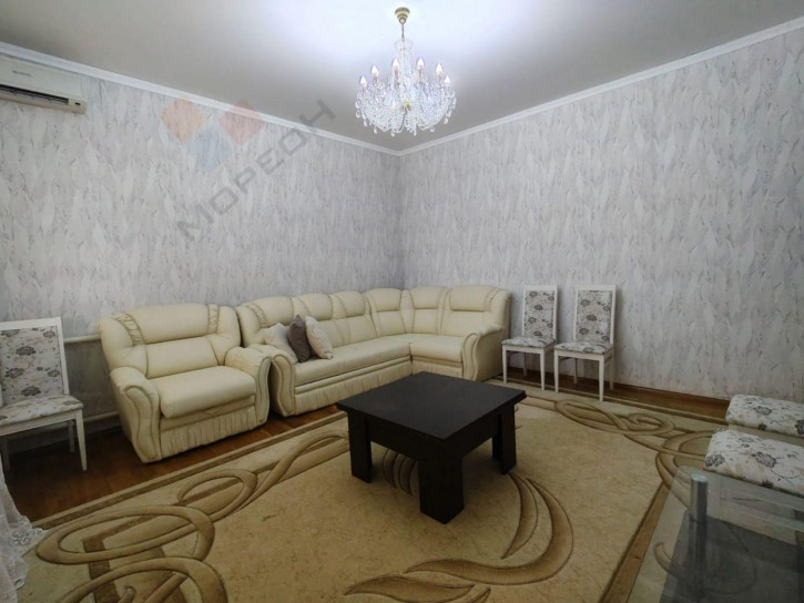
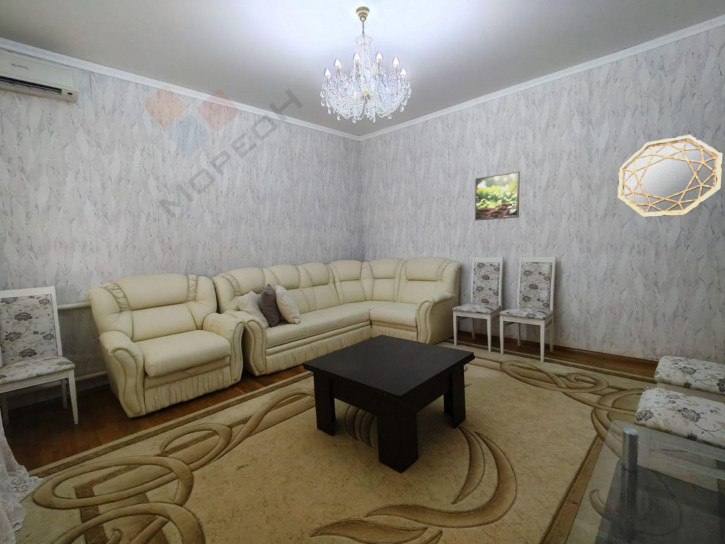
+ home mirror [617,134,724,218]
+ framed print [474,170,521,221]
